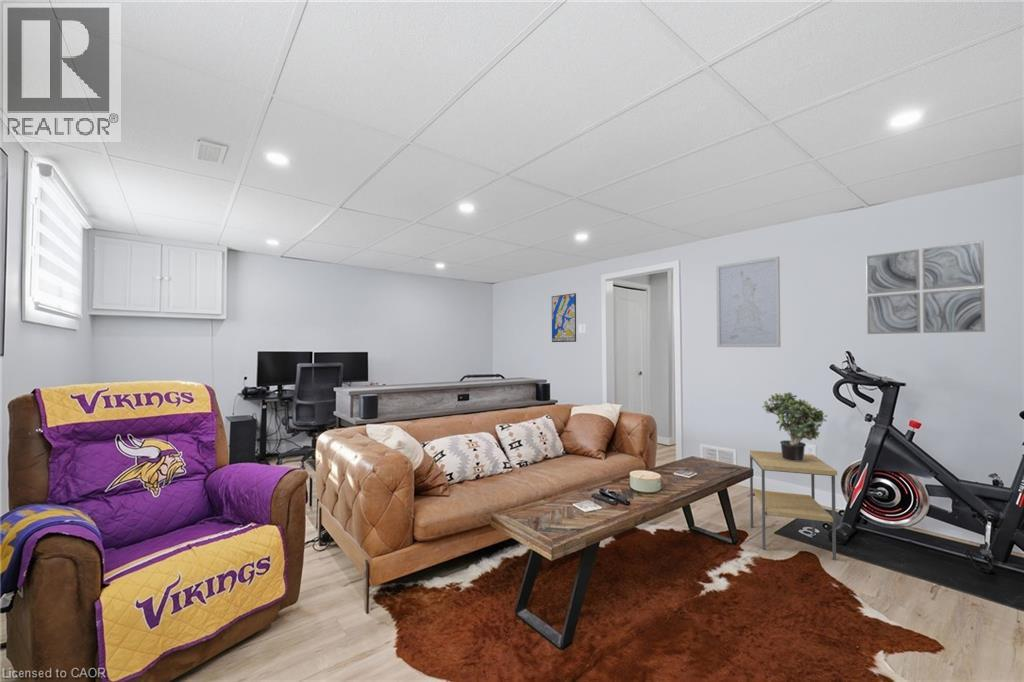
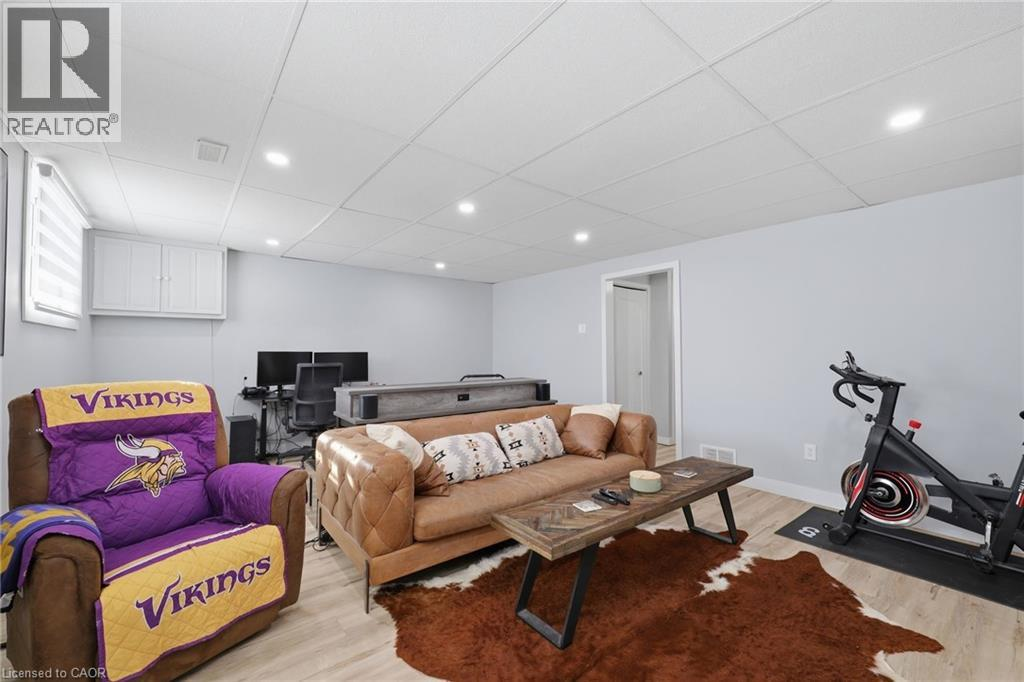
- wall art [865,240,986,335]
- potted plant [761,391,828,461]
- wall art [551,292,577,343]
- side table [749,449,838,561]
- wall art [715,256,781,348]
